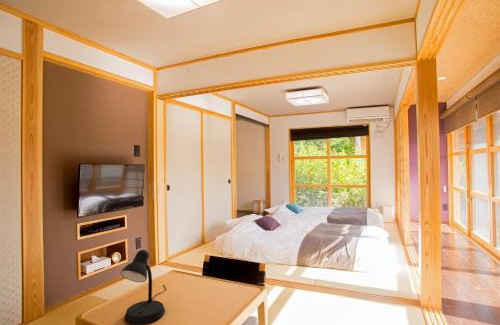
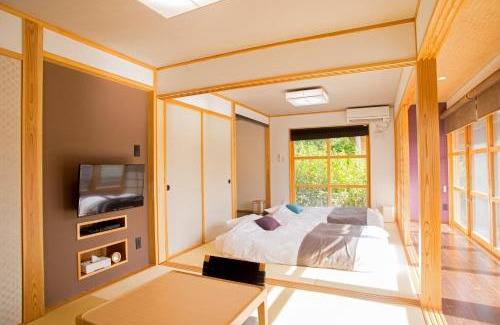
- desk lamp [120,249,167,325]
